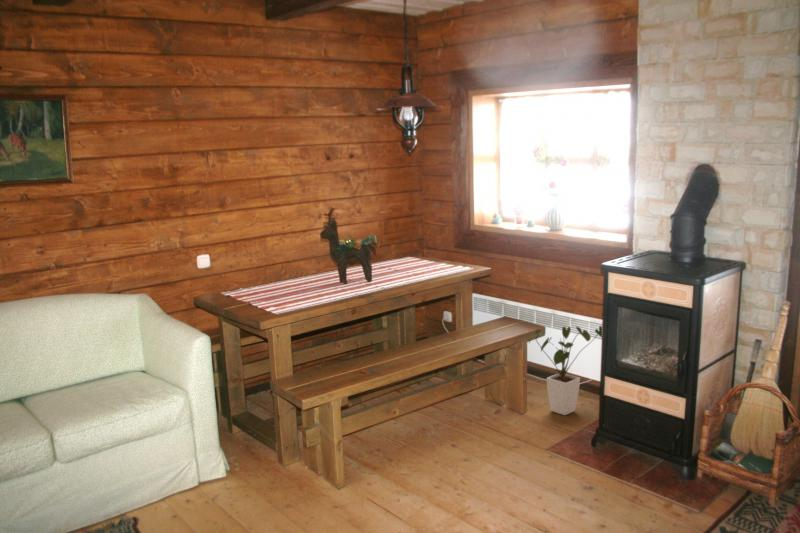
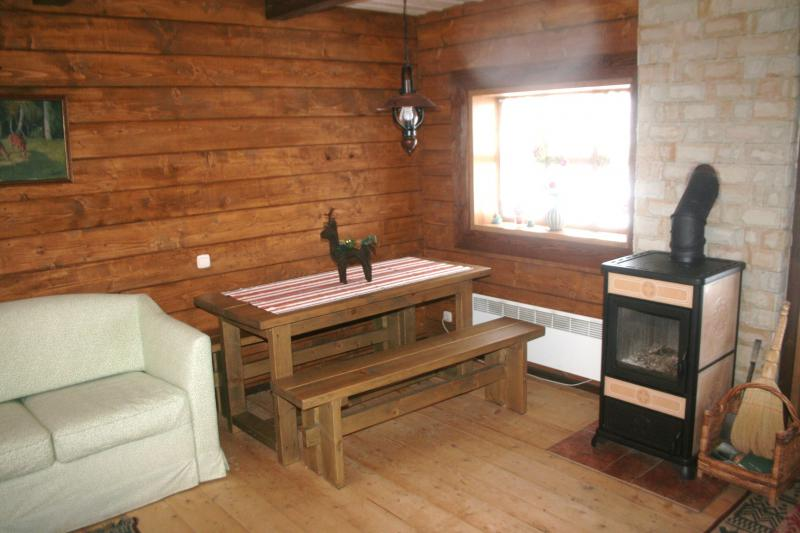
- house plant [528,325,603,416]
